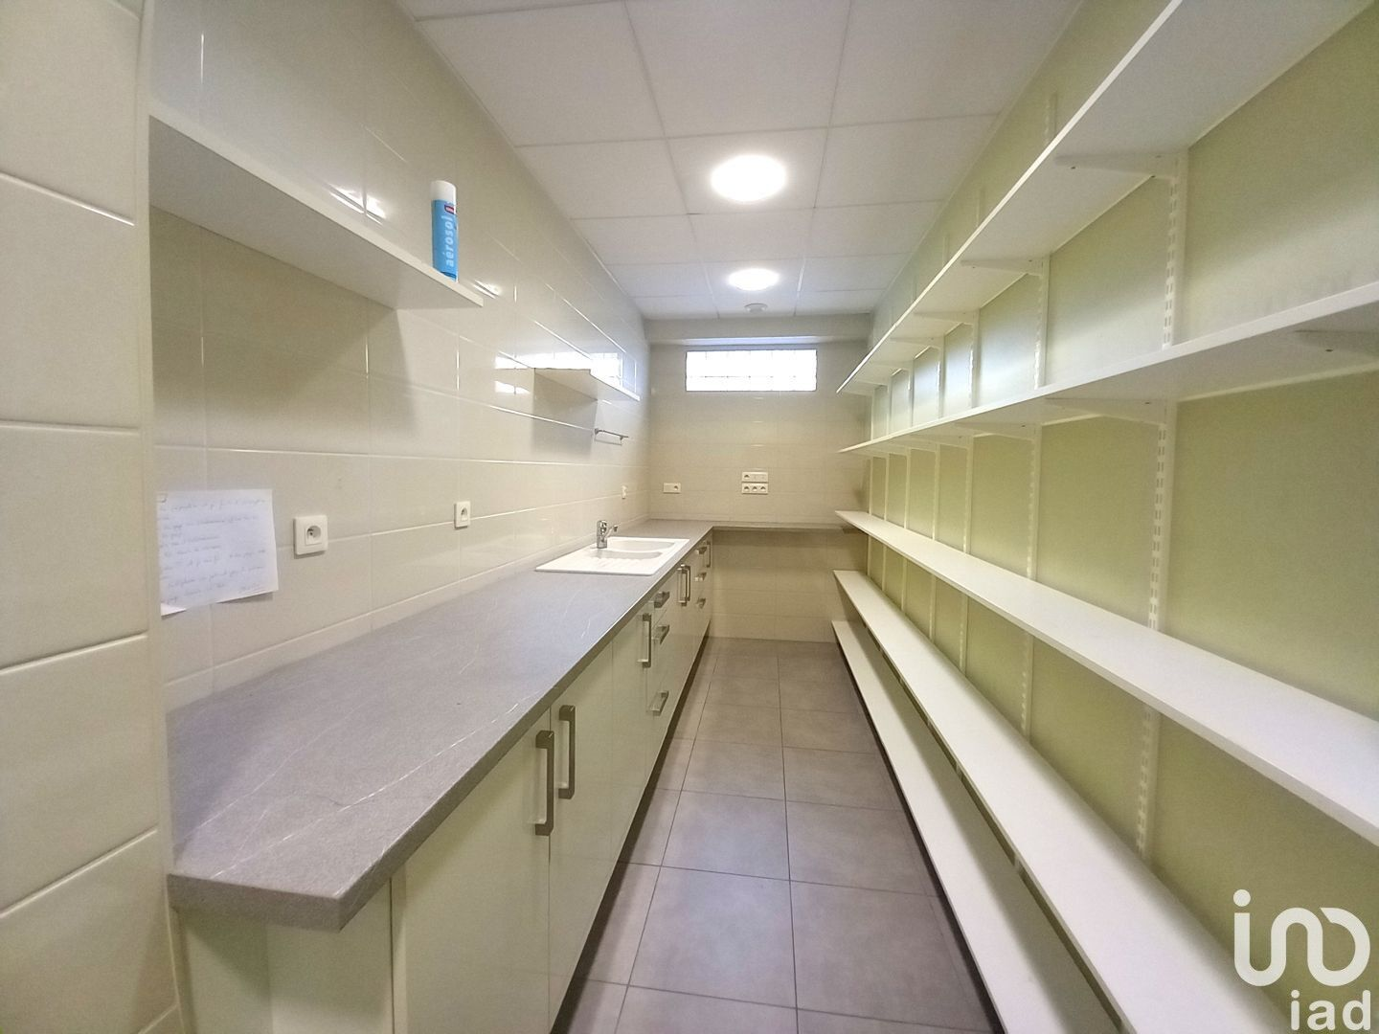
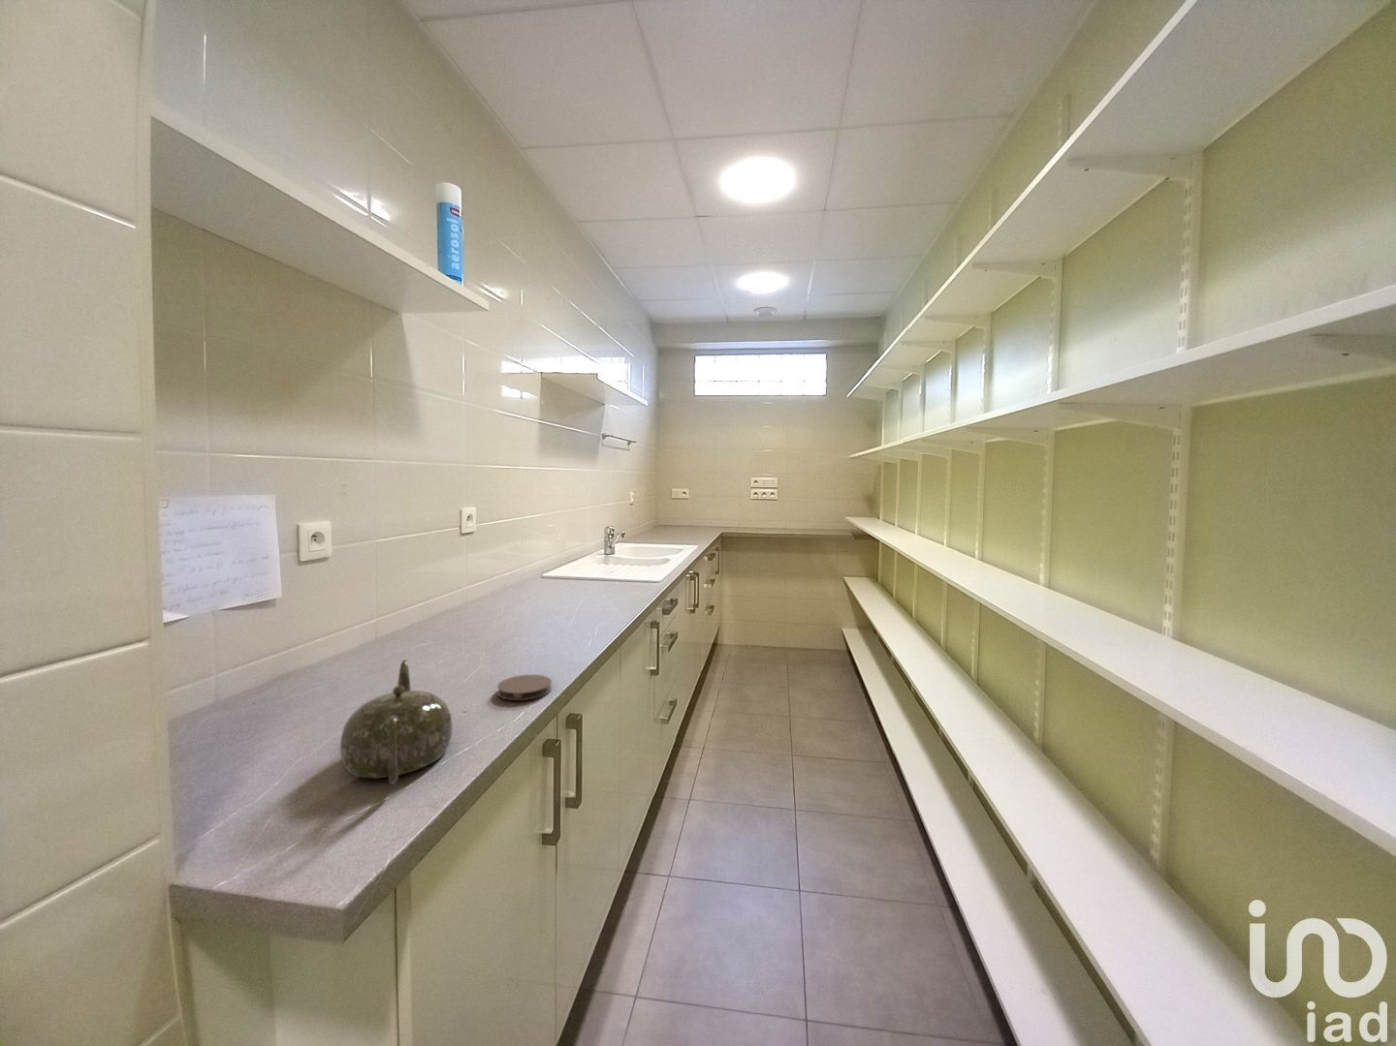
+ coaster [497,675,553,701]
+ teapot [340,658,454,785]
